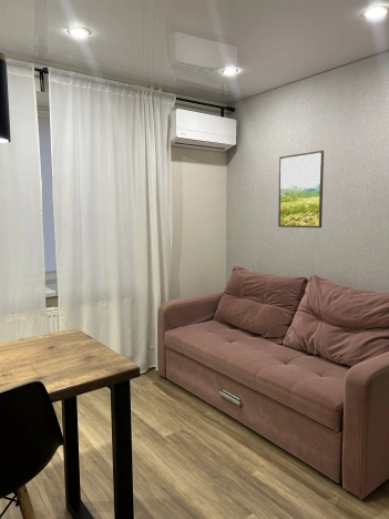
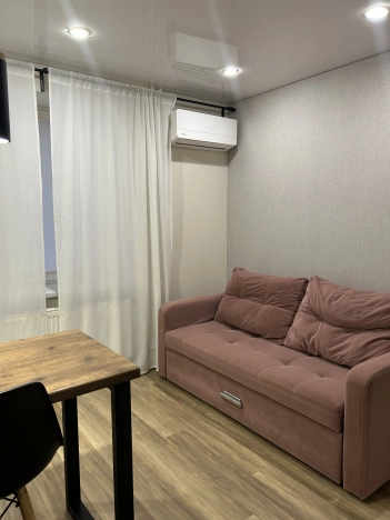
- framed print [277,150,325,228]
